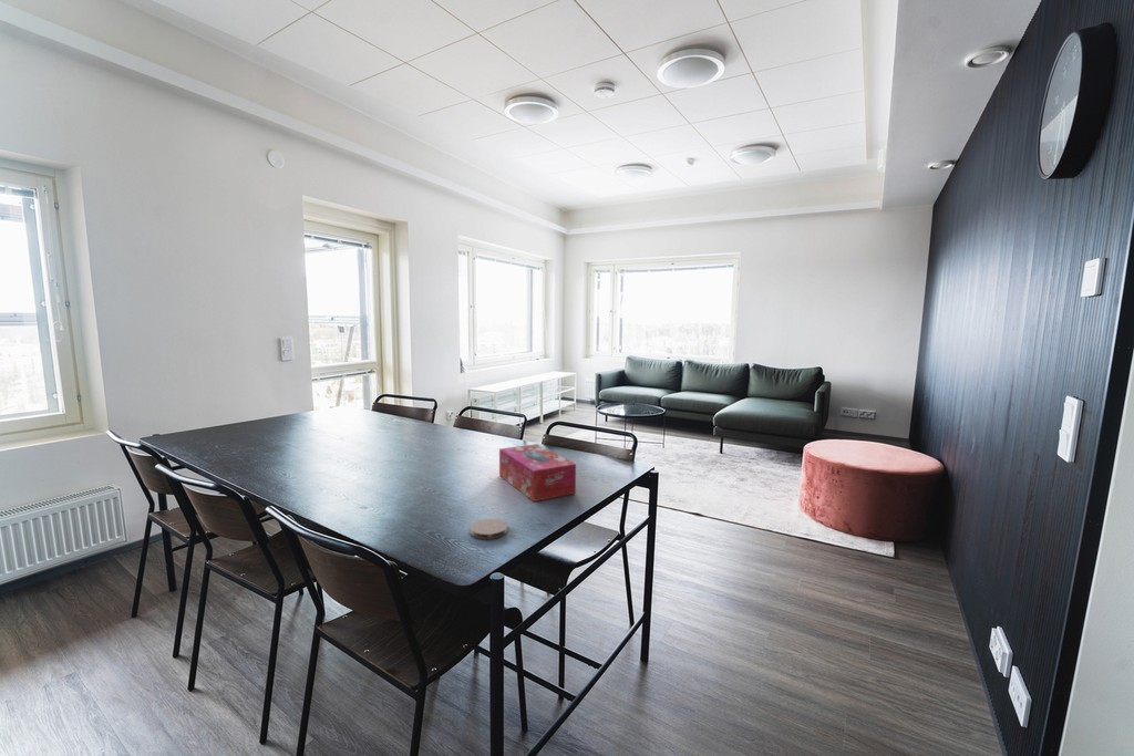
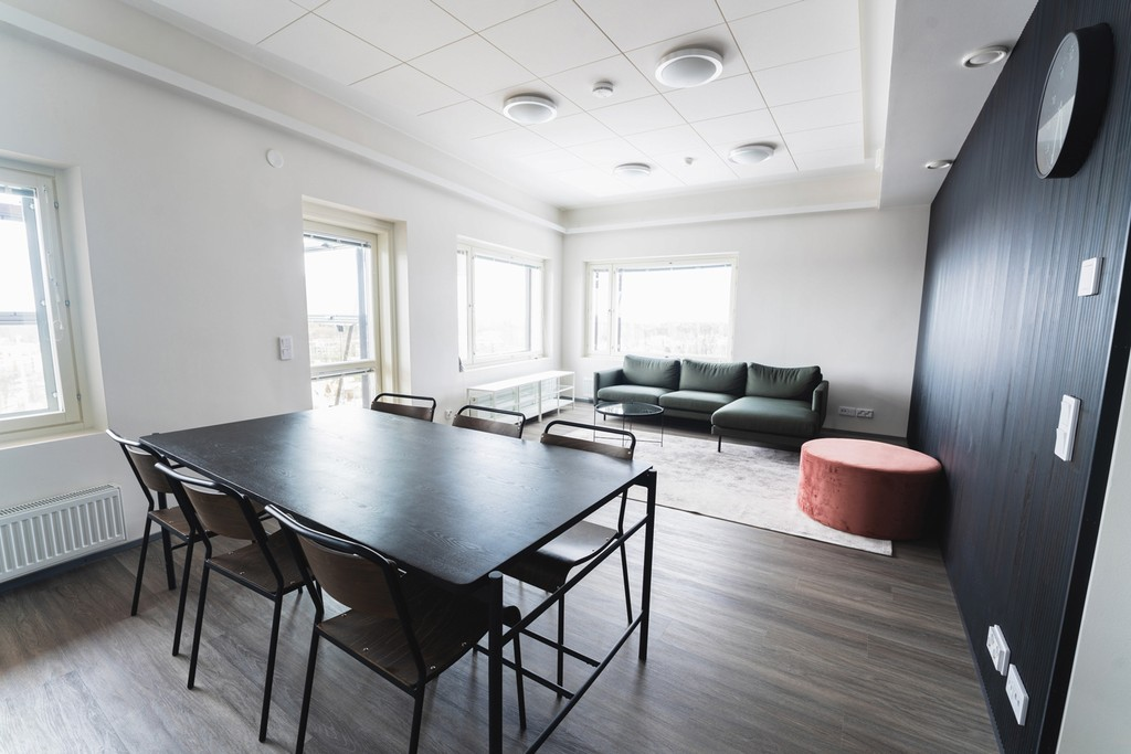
- coaster [470,518,508,540]
- tissue box [498,443,577,503]
